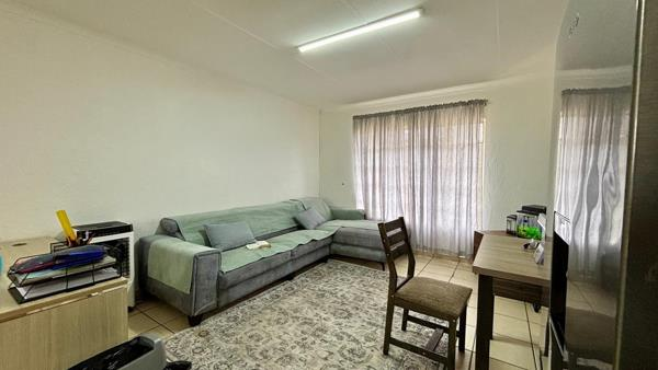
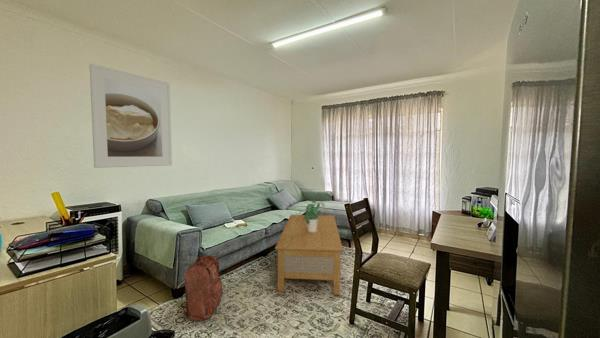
+ backpack [181,254,224,322]
+ coffee table [274,214,344,296]
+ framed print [89,63,173,169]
+ potted plant [303,199,326,232]
